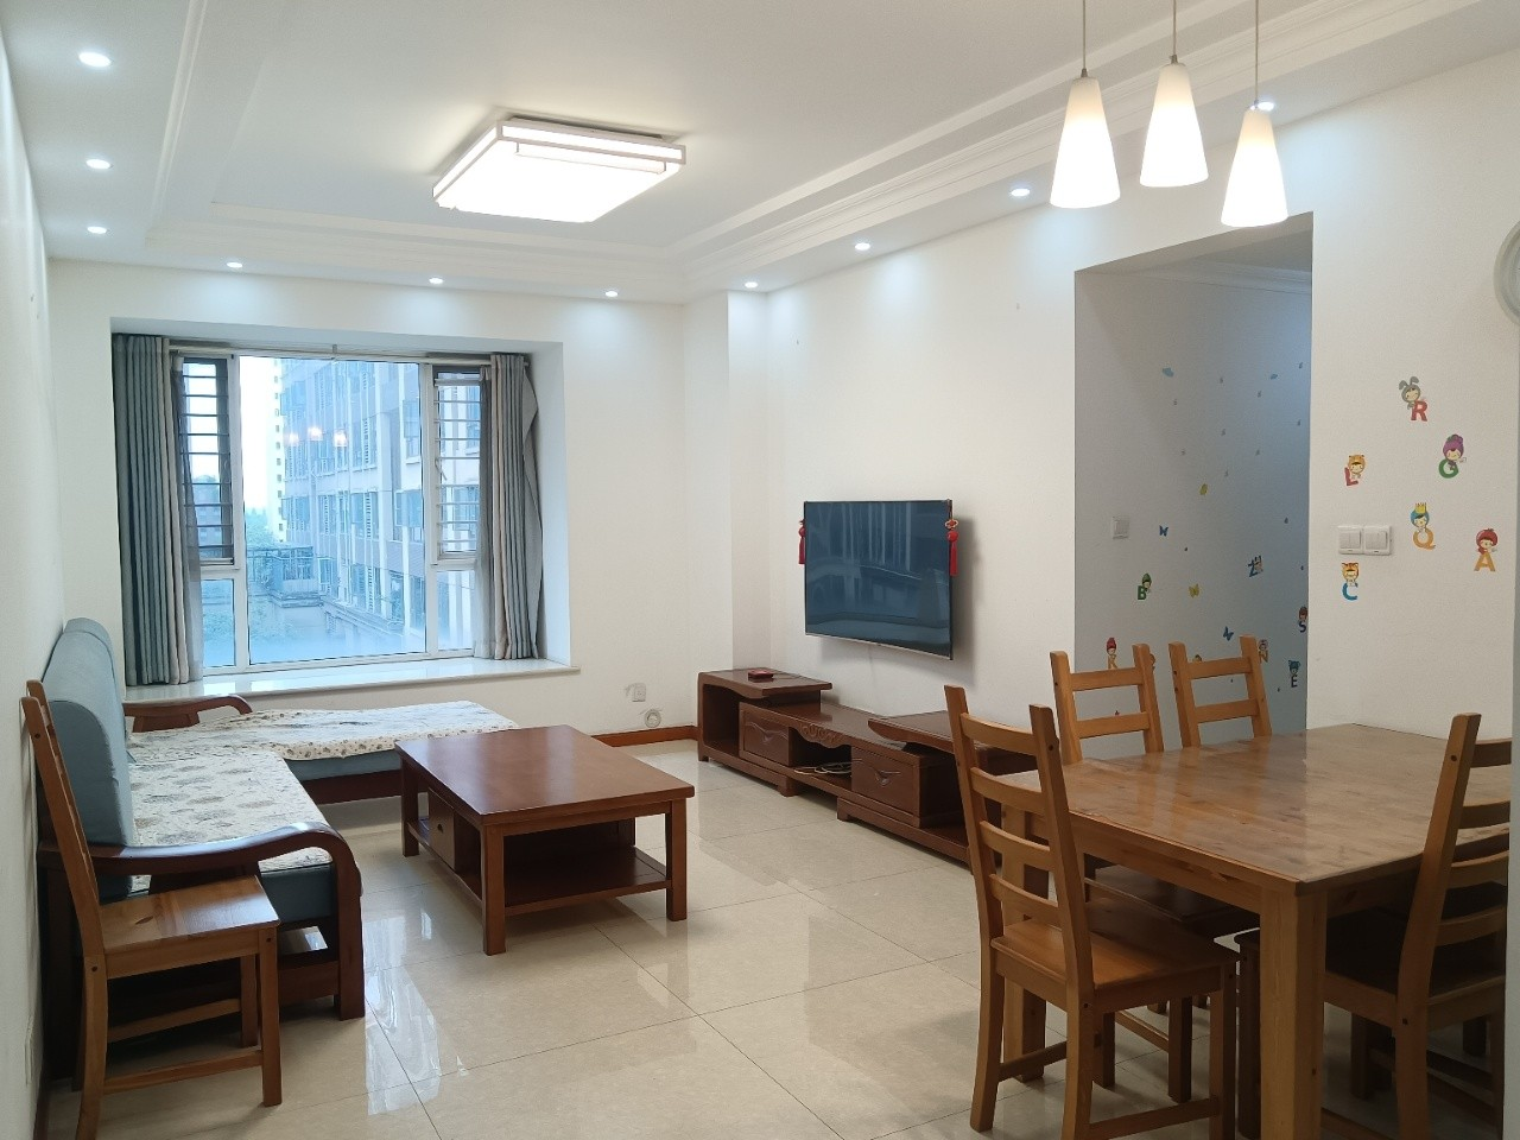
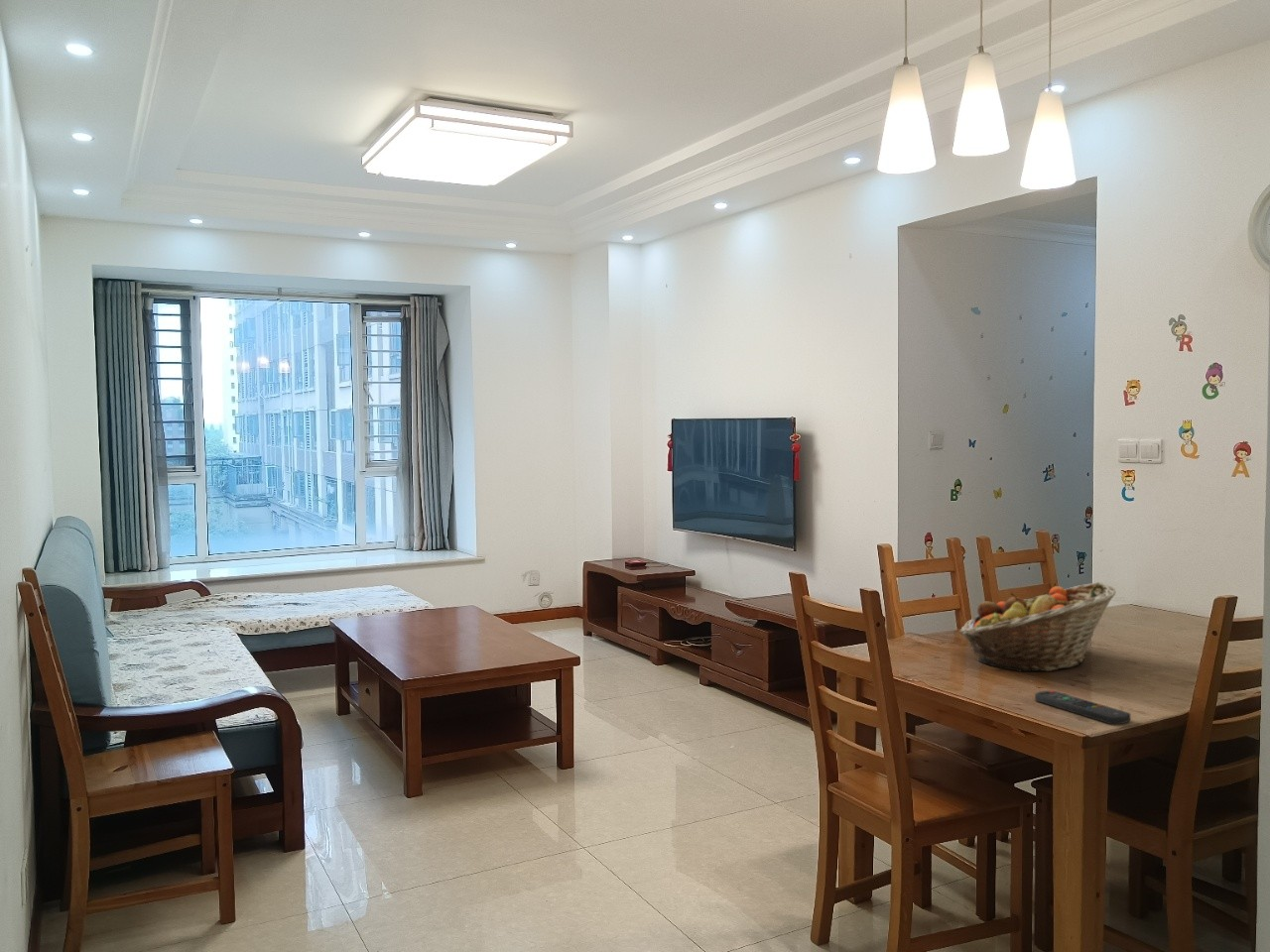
+ fruit basket [958,581,1116,673]
+ remote control [1034,689,1131,725]
